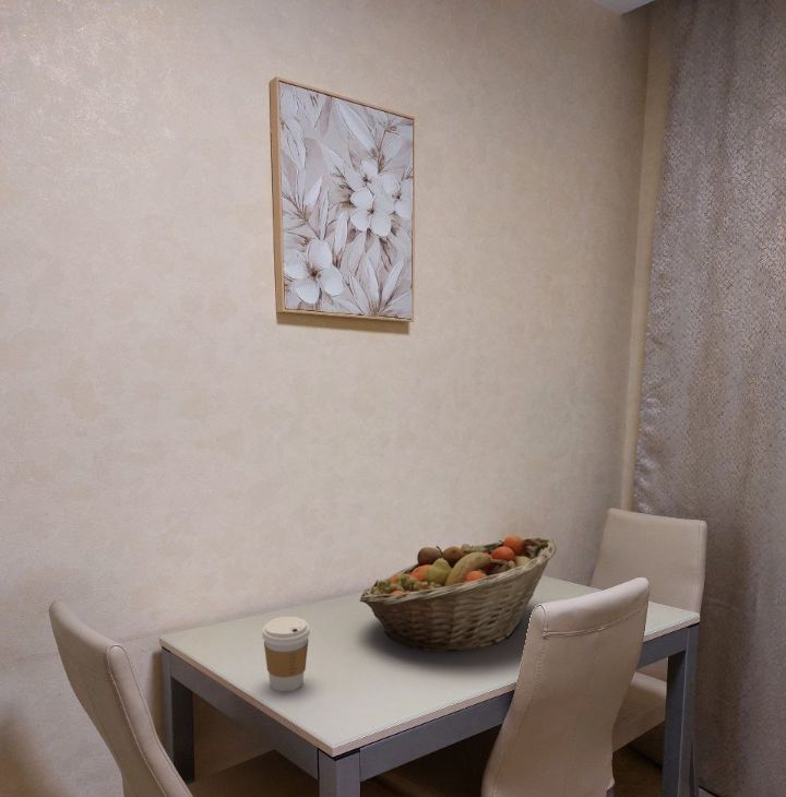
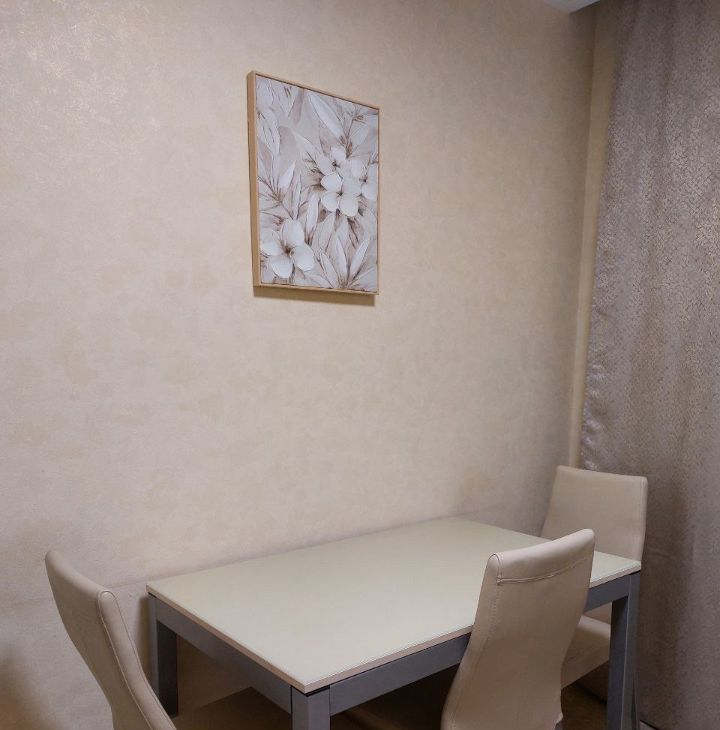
- coffee cup [261,616,311,692]
- fruit basket [359,534,558,653]
